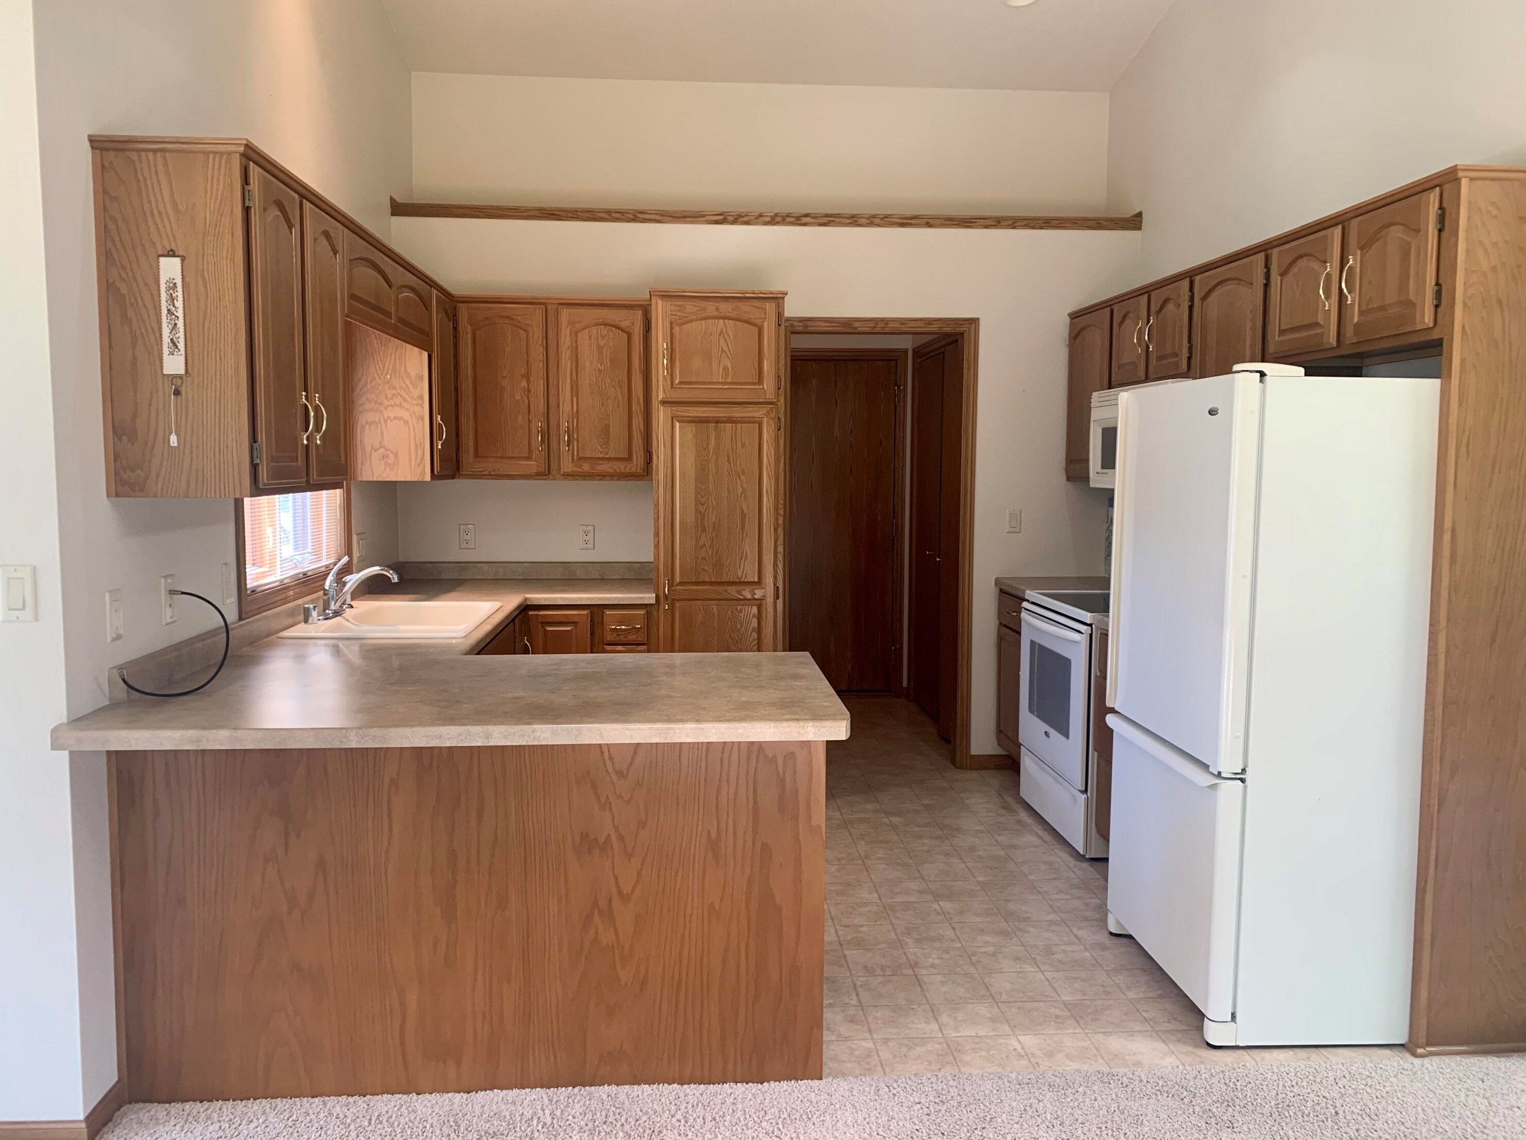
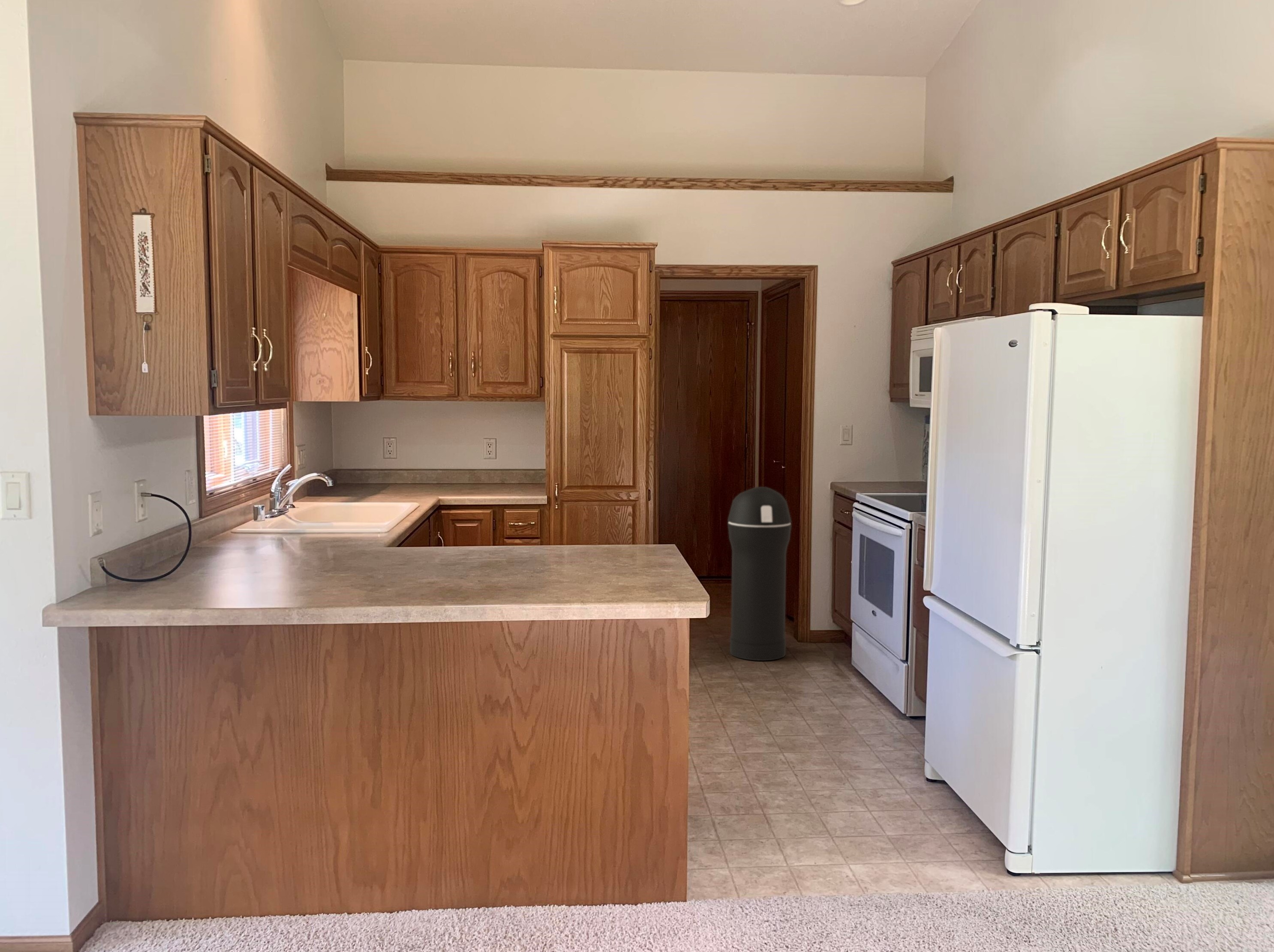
+ trash can [727,486,792,661]
